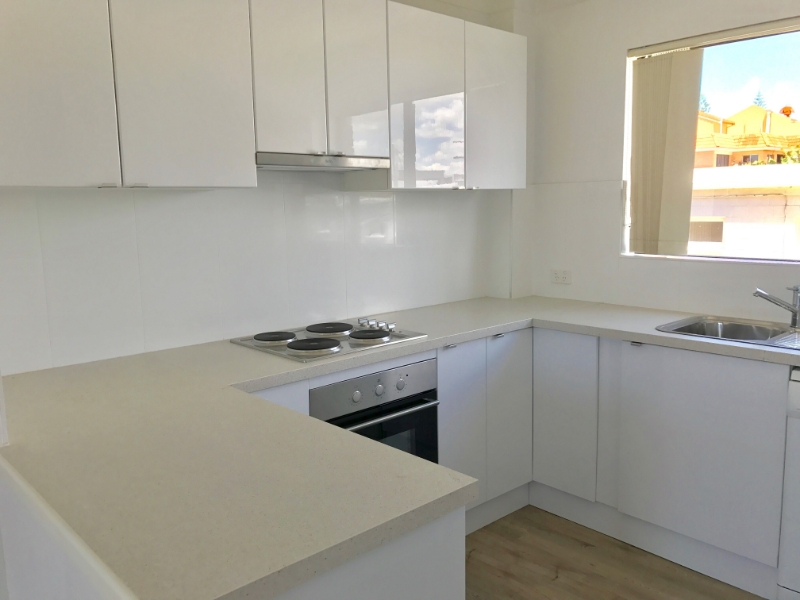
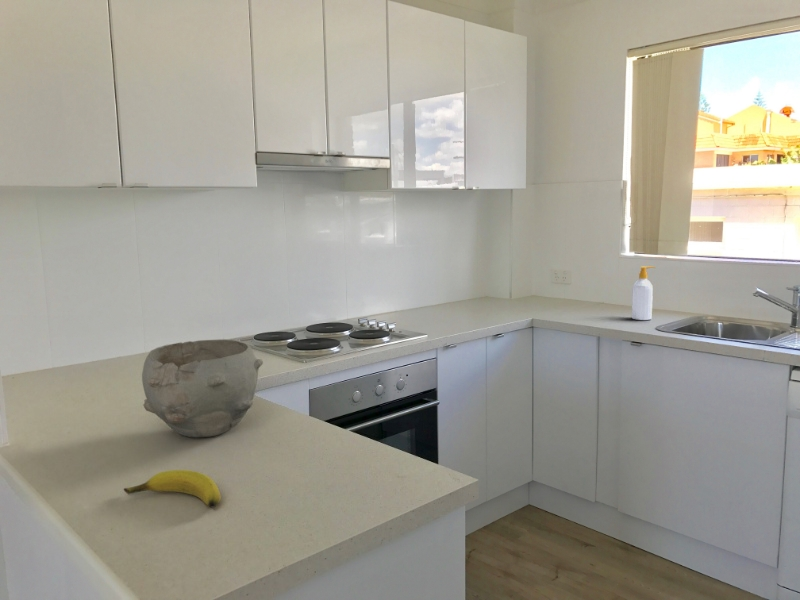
+ soap bottle [631,266,656,321]
+ banana [123,469,222,508]
+ bowl [141,338,264,439]
